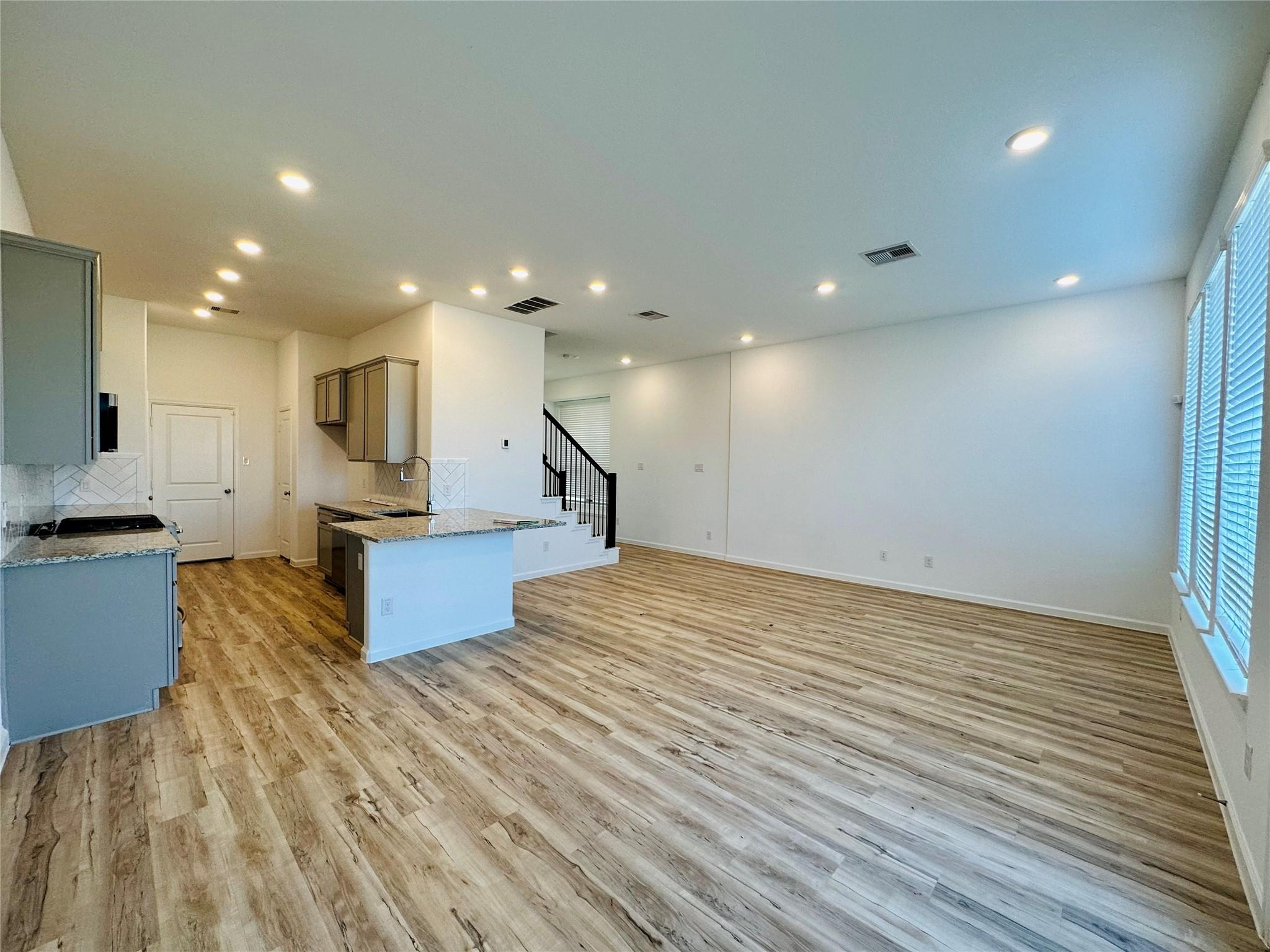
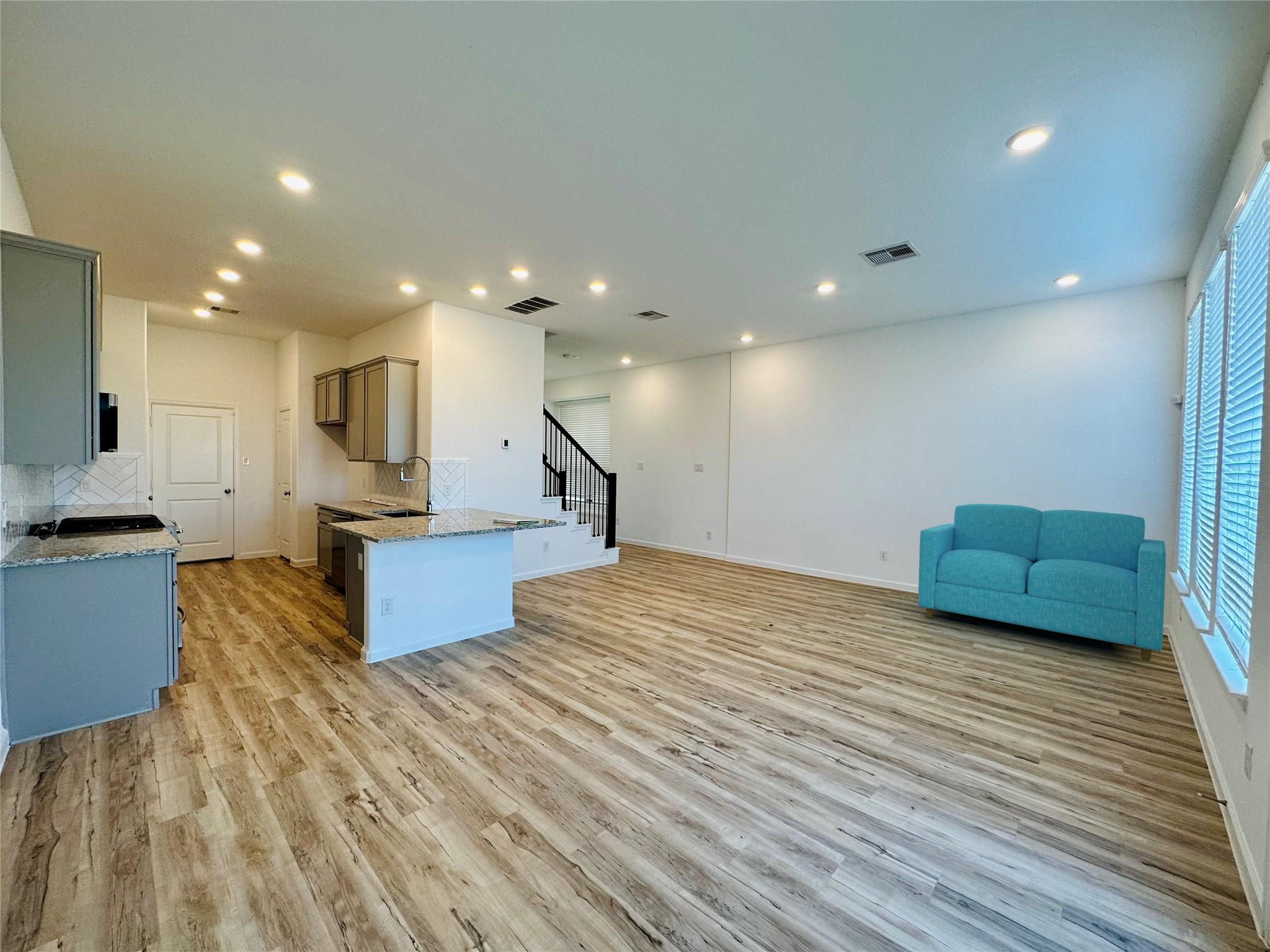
+ sofa [918,503,1166,662]
